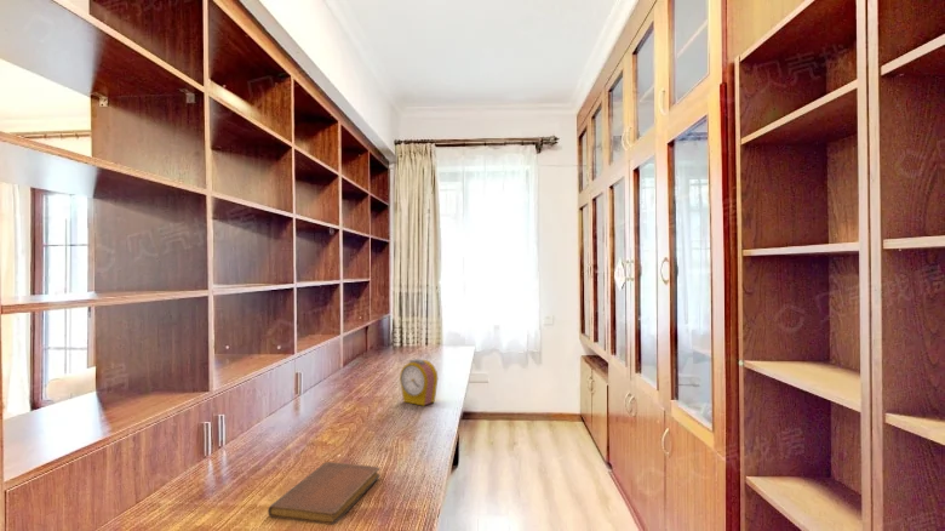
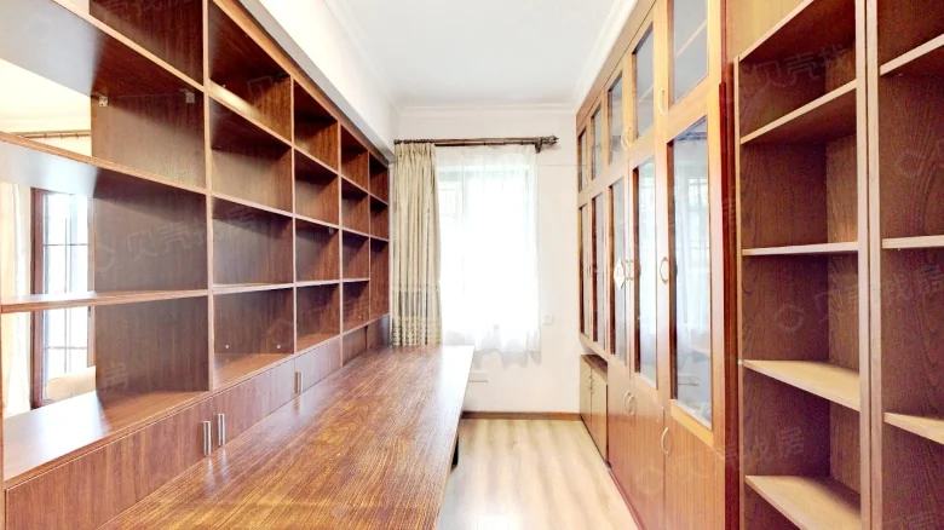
- alarm clock [399,358,439,406]
- notebook [267,461,380,526]
